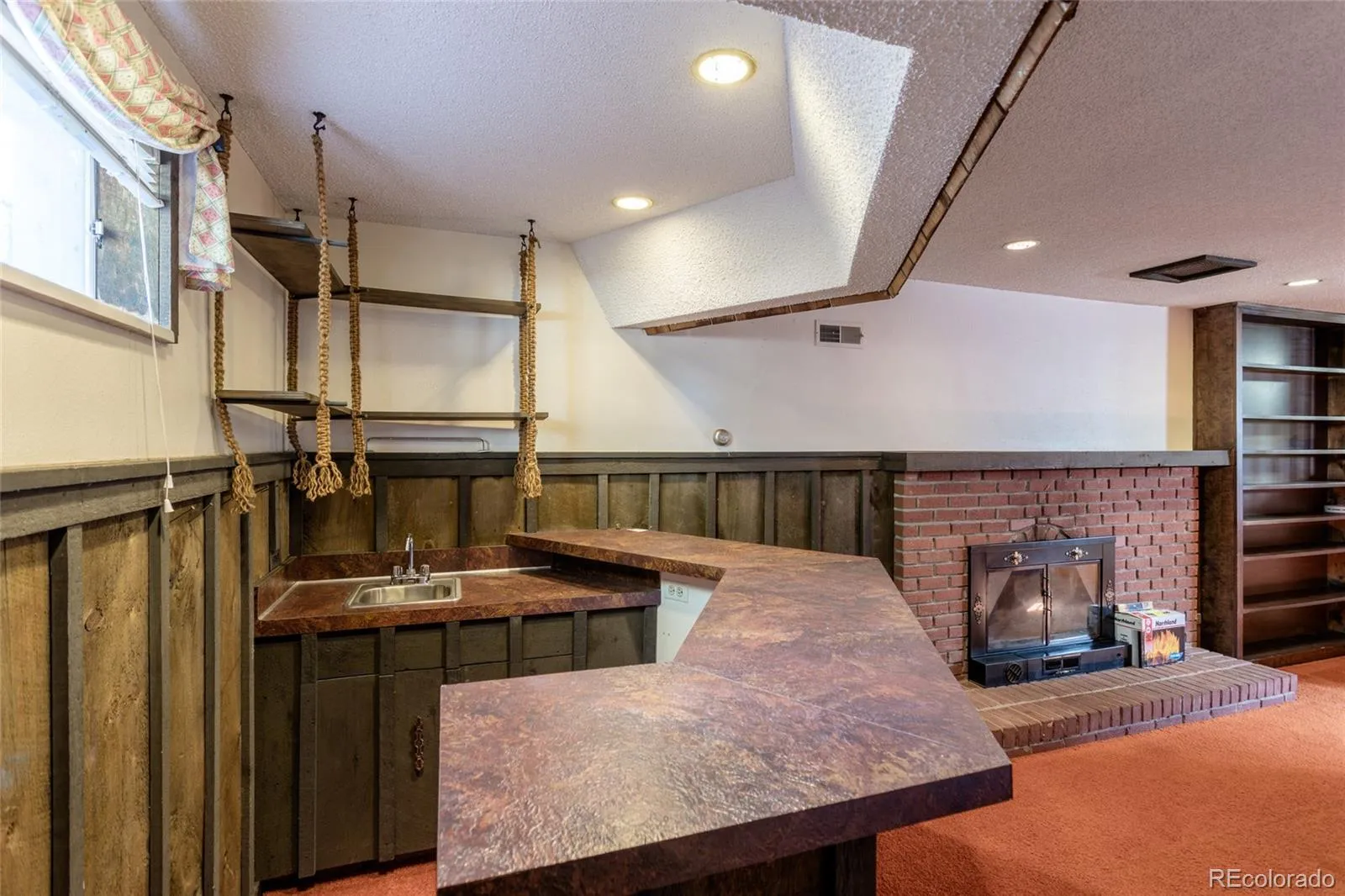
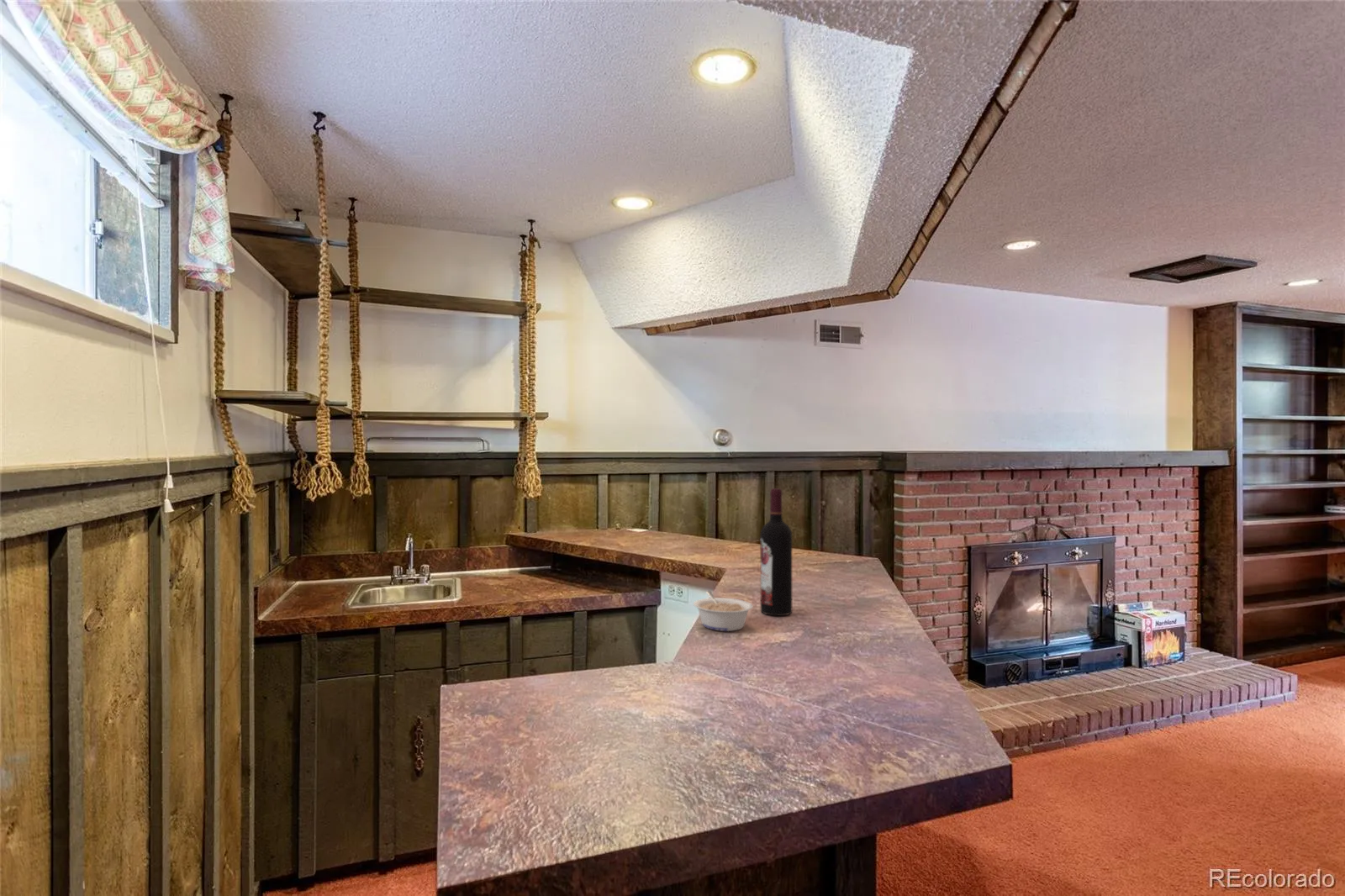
+ legume [693,590,754,632]
+ wine bottle [760,488,793,616]
